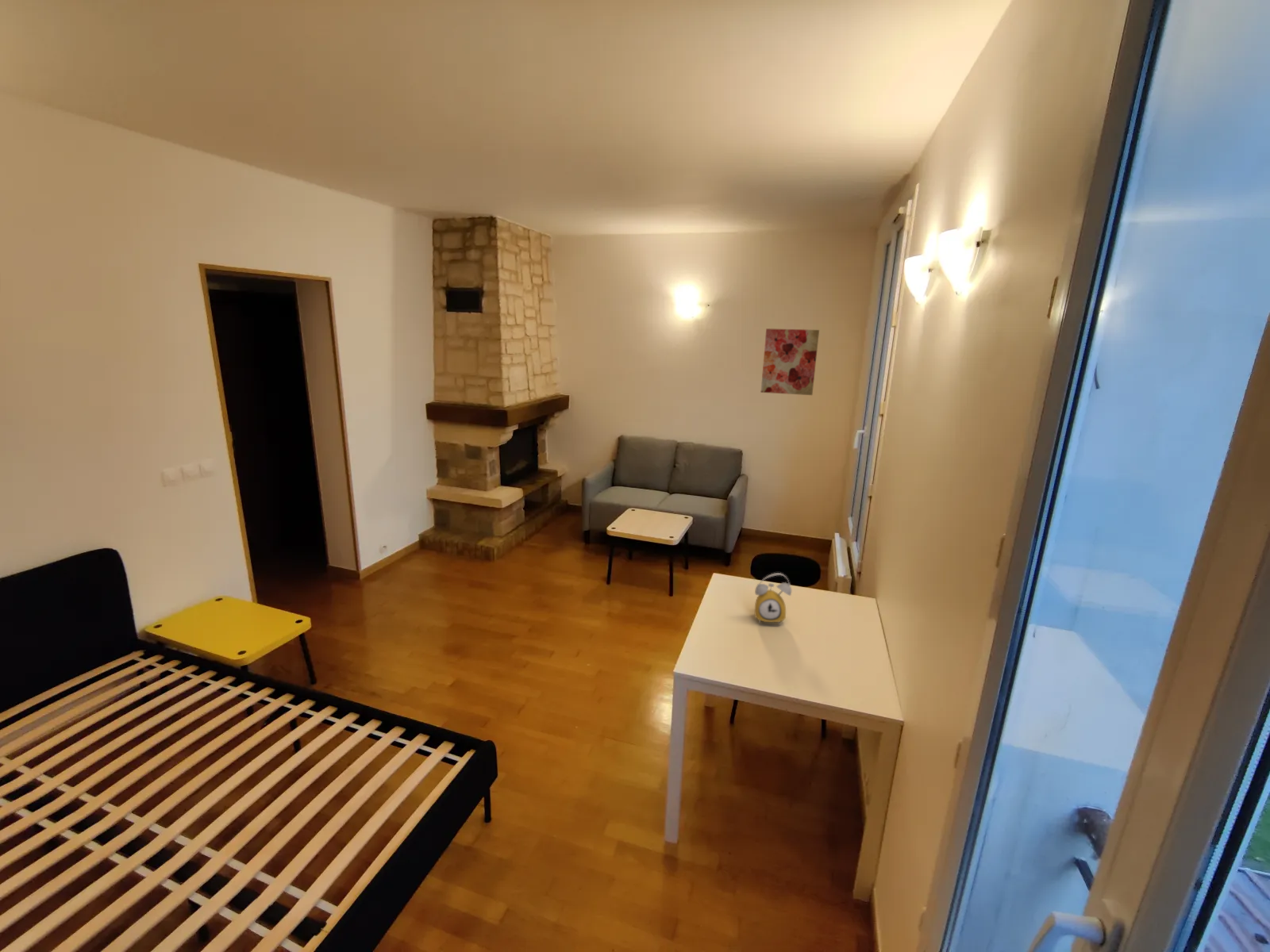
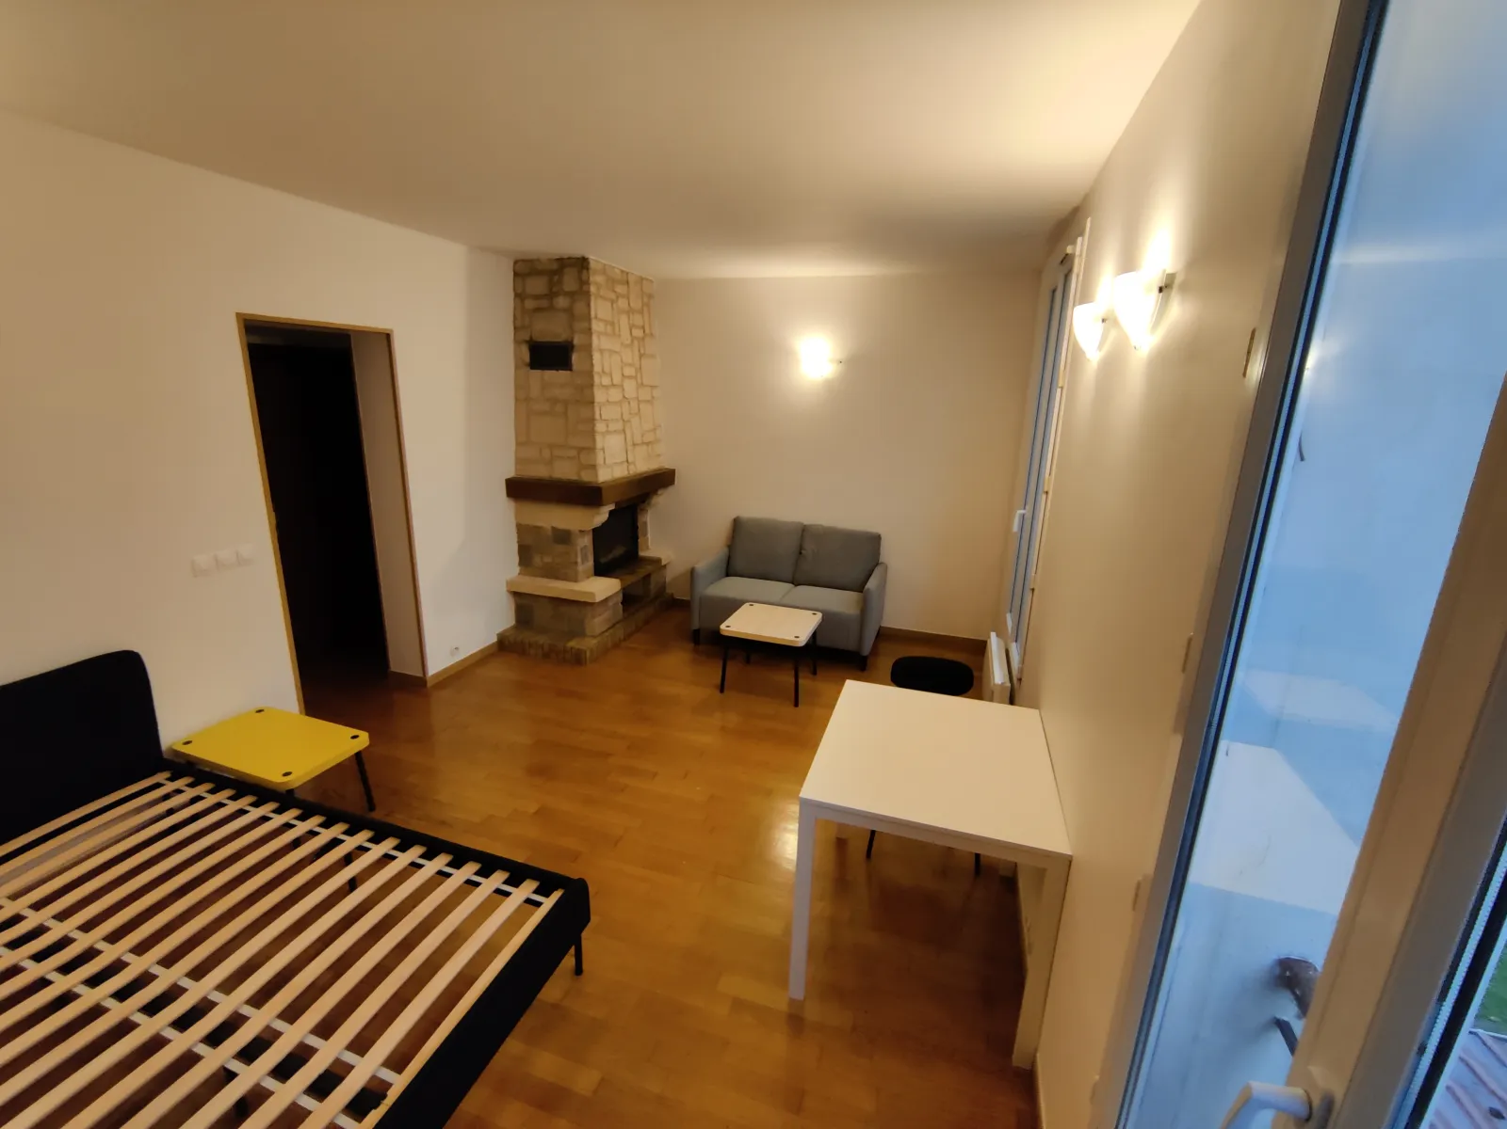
- wall art [760,328,820,396]
- alarm clock [754,572,792,625]
